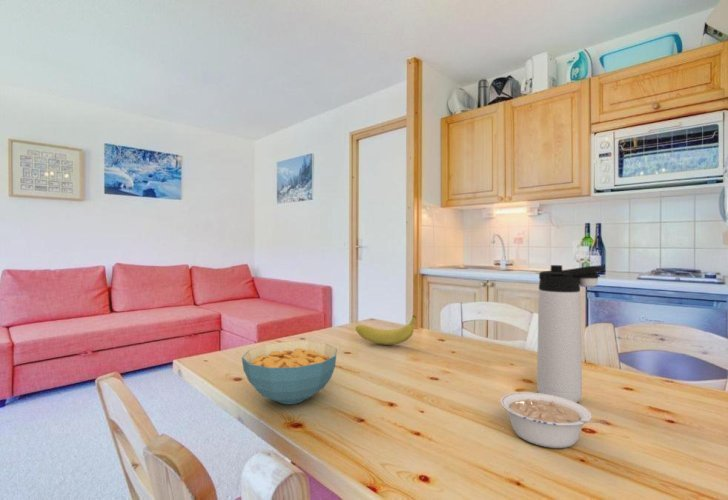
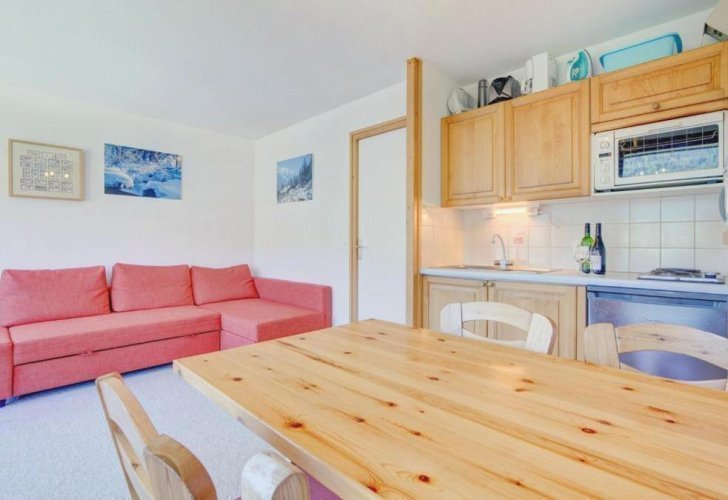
- thermos bottle [536,264,605,404]
- legume [499,391,607,449]
- fruit [355,314,417,346]
- cereal bowl [241,340,338,405]
